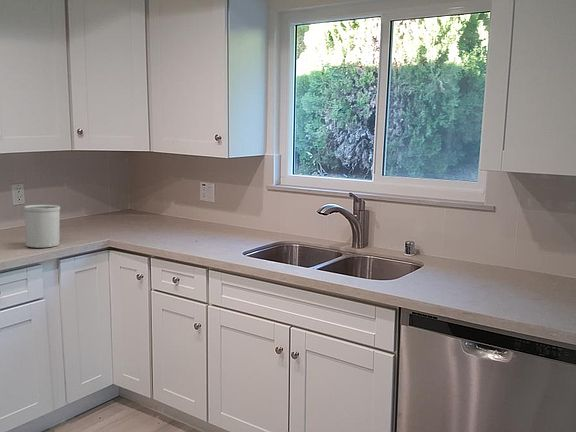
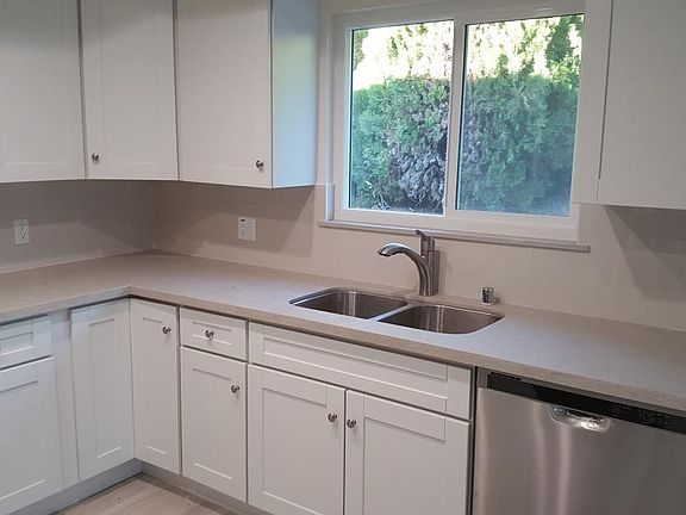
- utensil holder [23,204,61,249]
